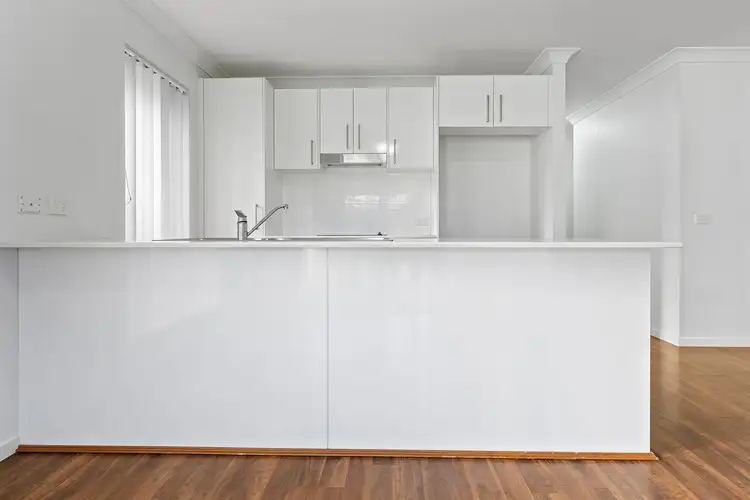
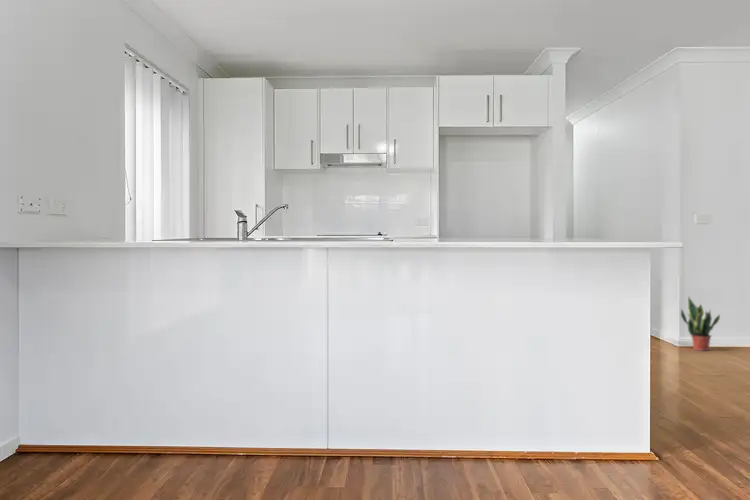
+ potted plant [680,296,721,352]
